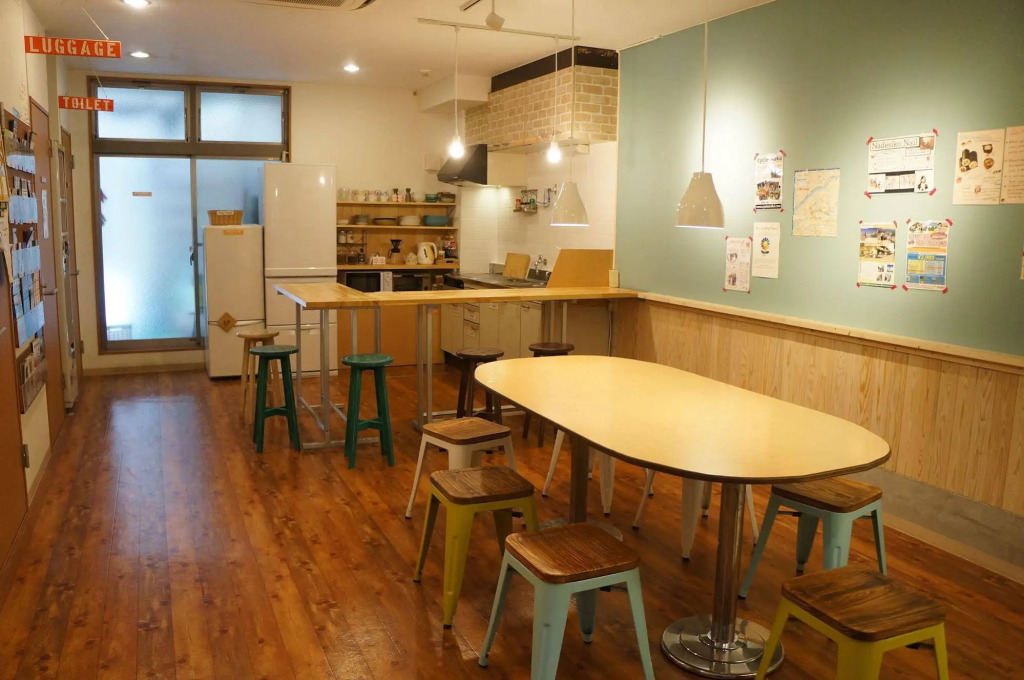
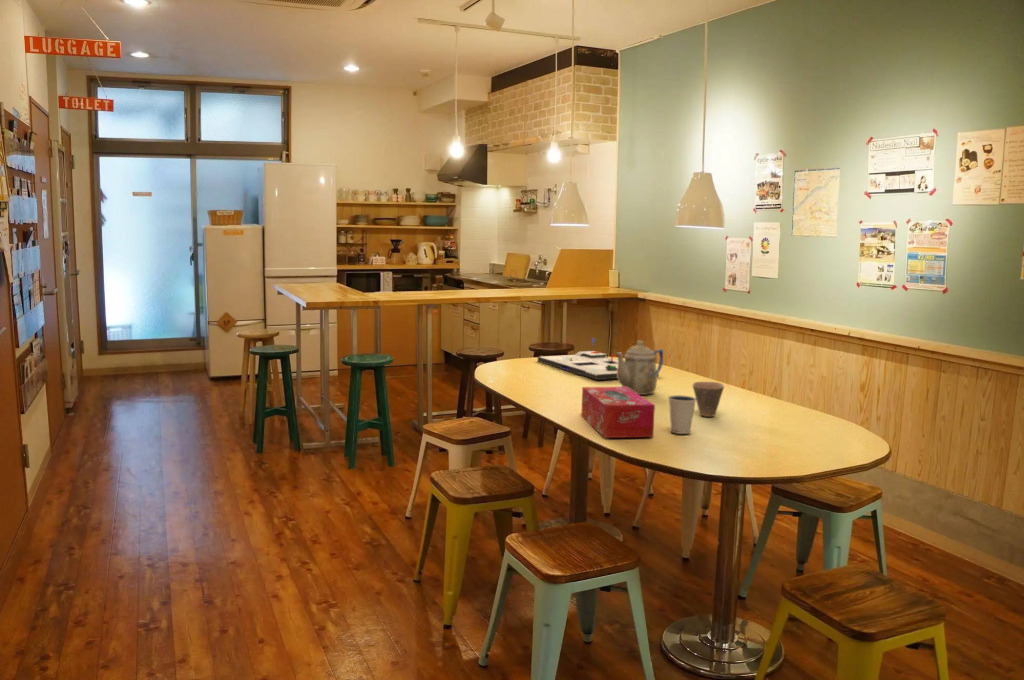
+ tissue box [580,386,656,439]
+ board game [537,337,660,381]
+ teapot [615,340,664,396]
+ dixie cup [667,394,697,435]
+ cup [692,381,725,418]
